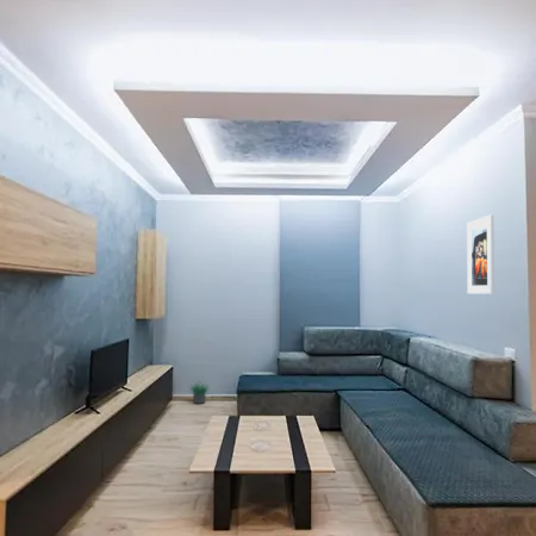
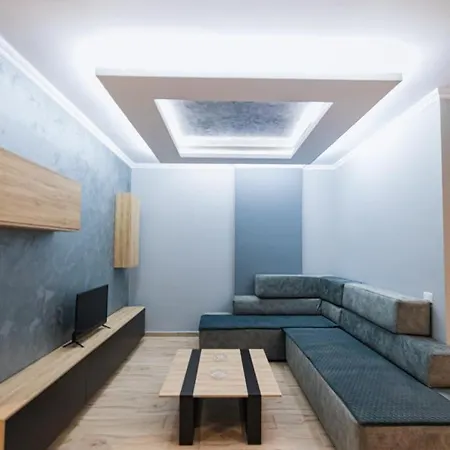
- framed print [466,213,496,295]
- potted plant [188,375,211,405]
